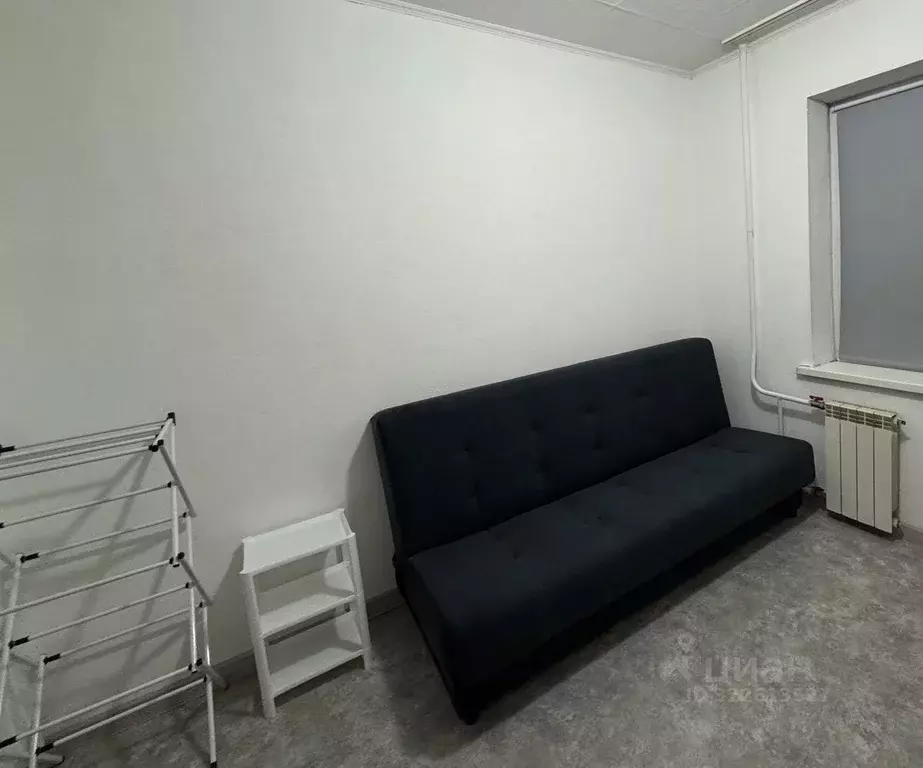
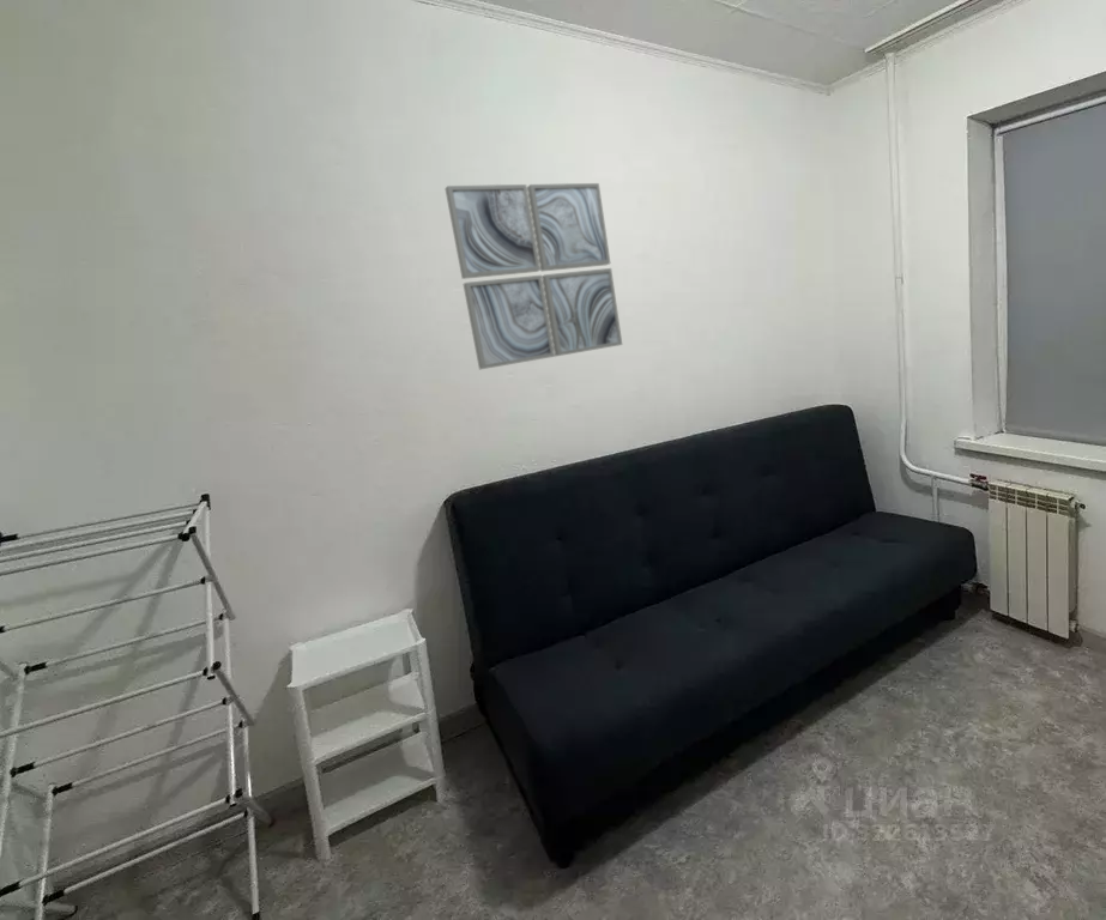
+ wall art [443,182,623,370]
